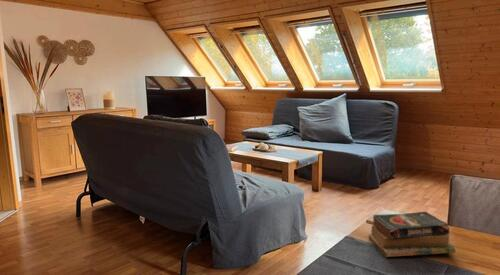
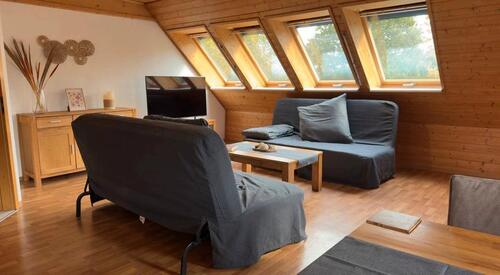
- book [367,211,457,258]
